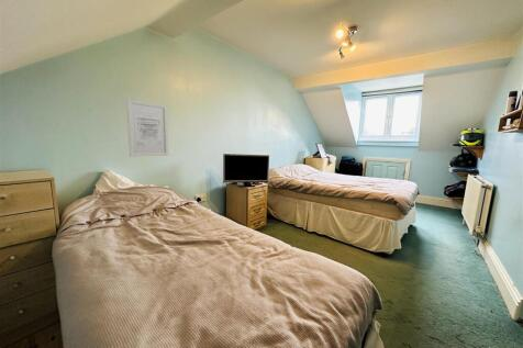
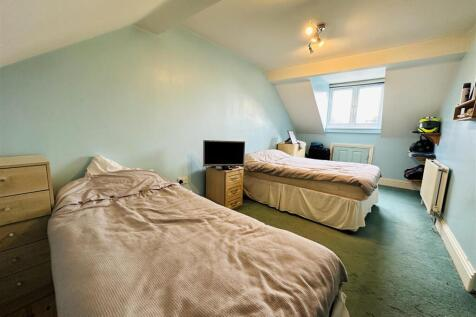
- wall art [125,98,169,158]
